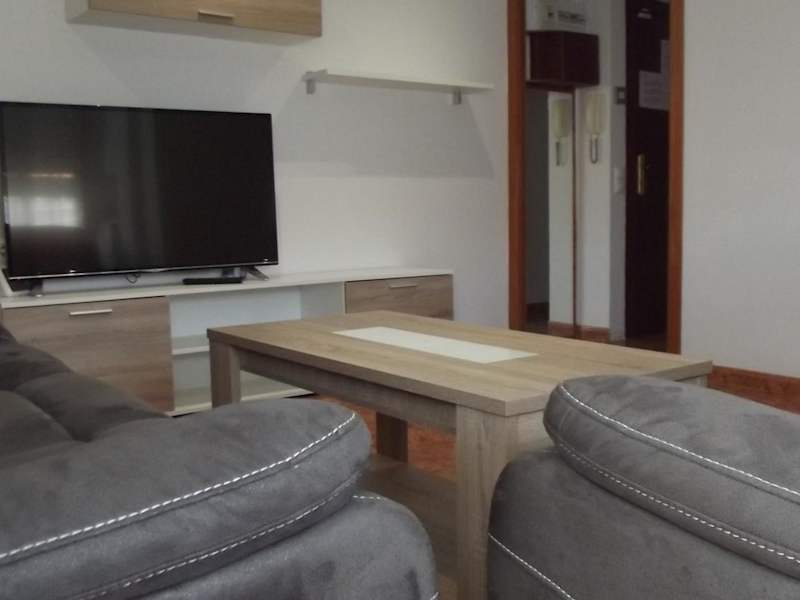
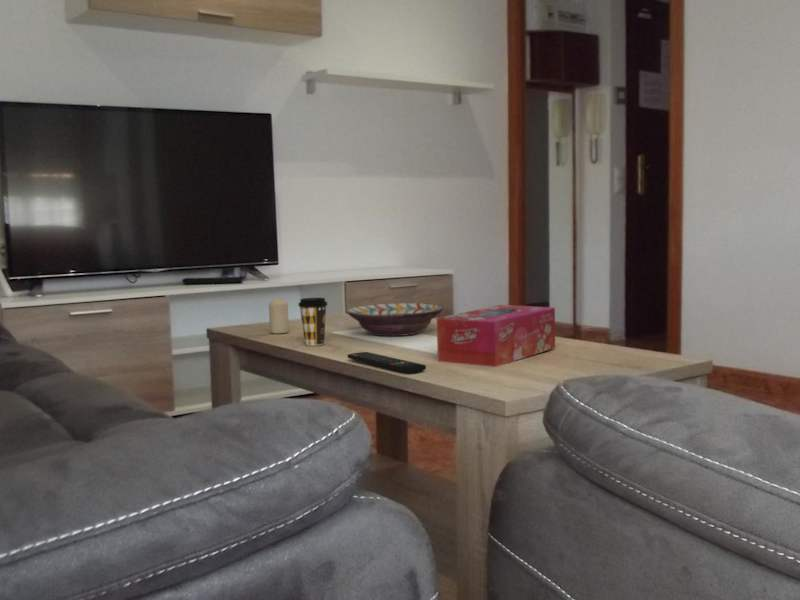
+ decorative bowl [345,302,445,337]
+ tissue box [436,304,556,368]
+ candle [268,297,290,335]
+ coffee cup [297,297,329,347]
+ remote control [347,351,427,374]
